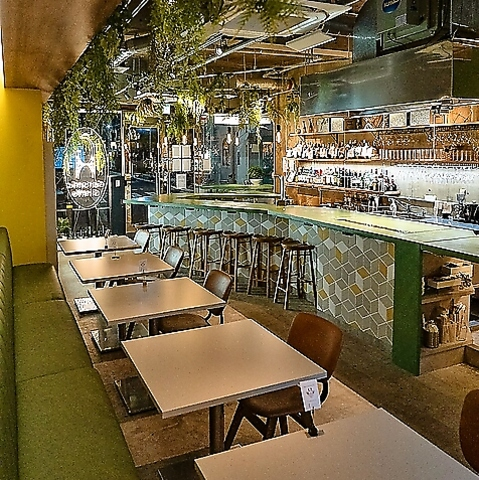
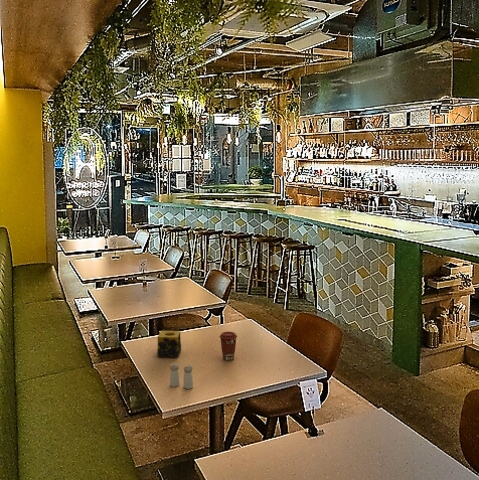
+ salt and pepper shaker [169,363,194,390]
+ candle [156,330,182,358]
+ coffee cup [219,331,238,361]
